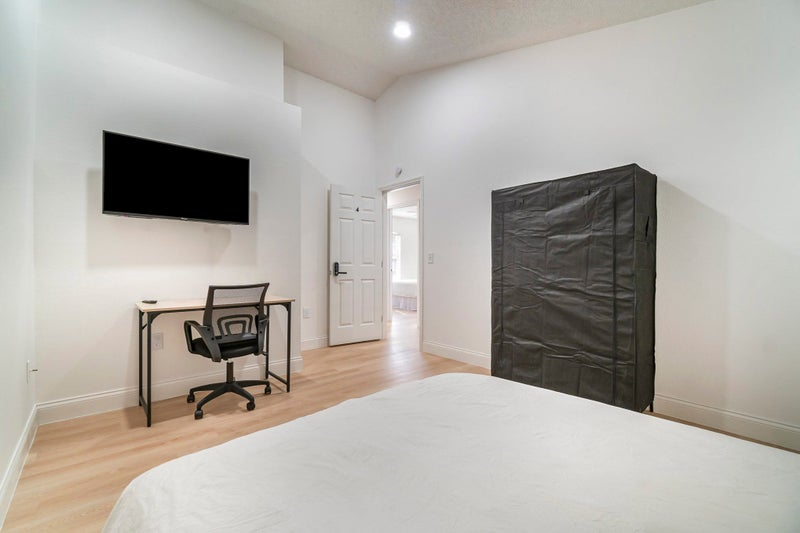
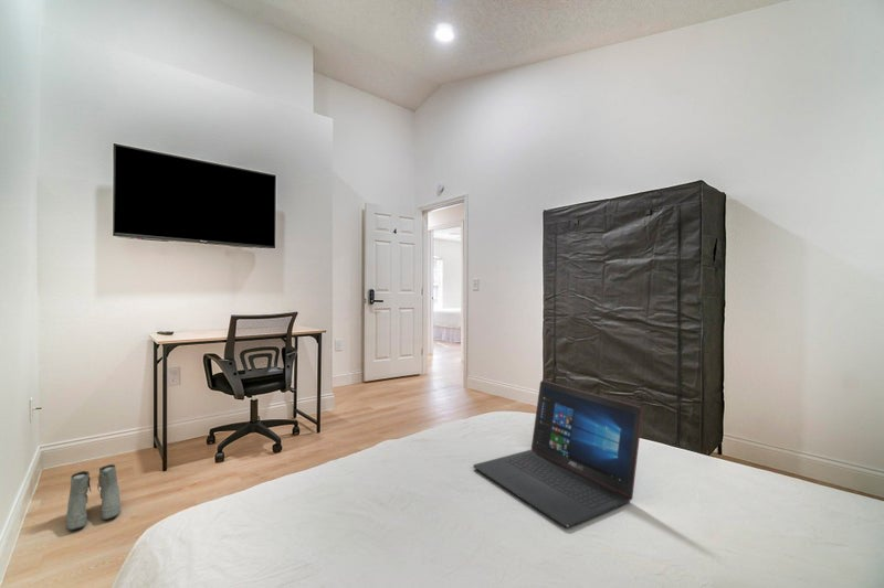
+ boots [65,463,122,532]
+ laptop [472,379,644,528]
